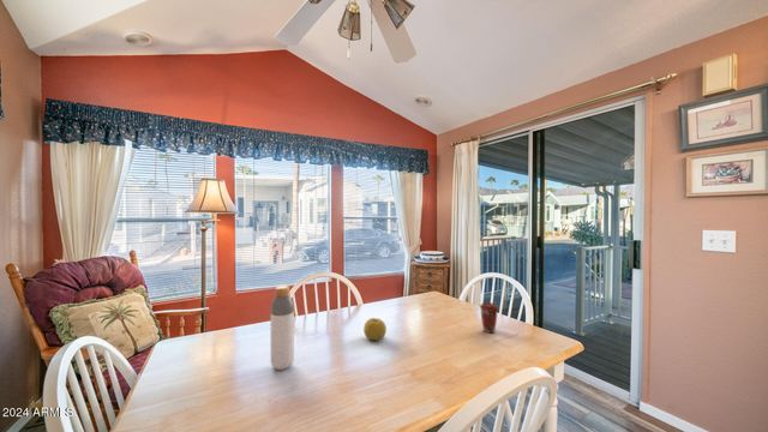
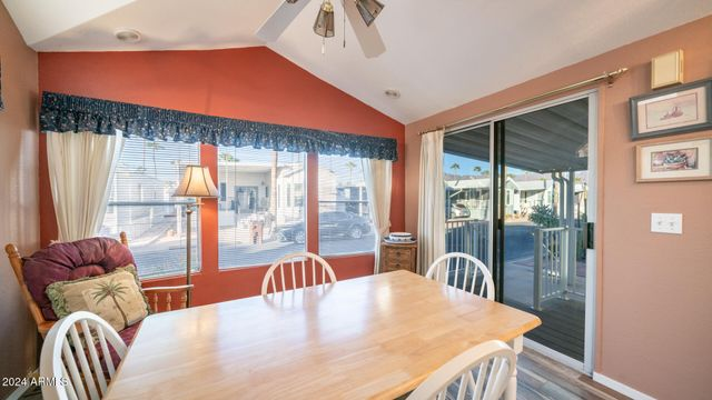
- coffee cup [479,301,500,334]
- fruit [362,317,388,341]
- bottle [270,284,295,371]
